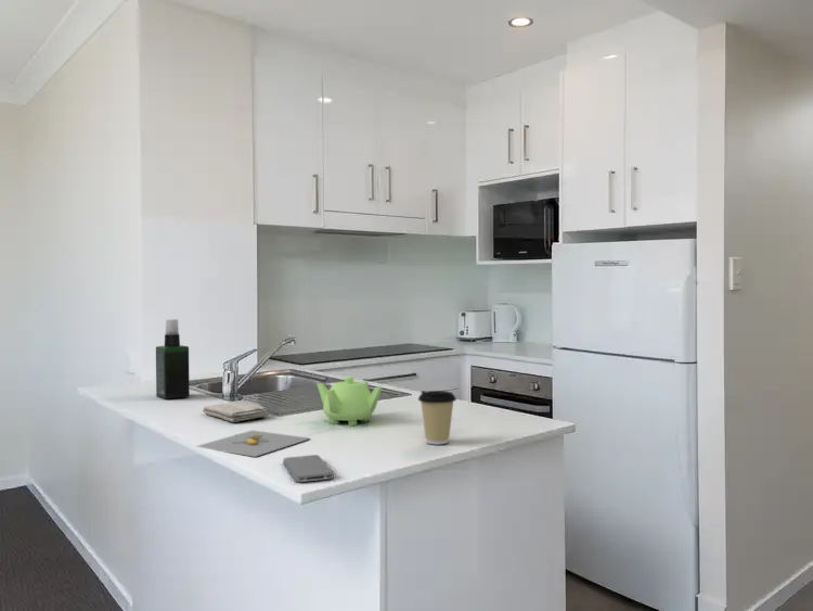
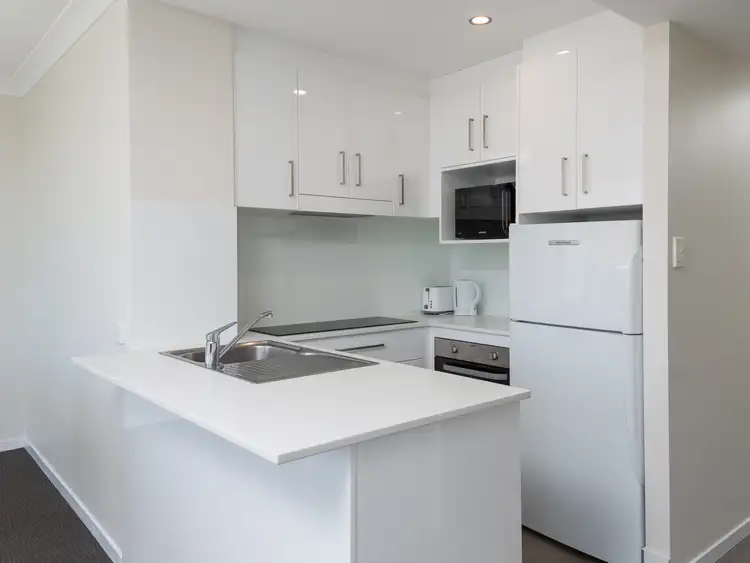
- washcloth [202,399,270,423]
- teapot [315,375,383,427]
- coffee cup [417,390,457,445]
- spray bottle [155,318,191,400]
- banana [195,430,311,458]
- smartphone [282,454,335,483]
